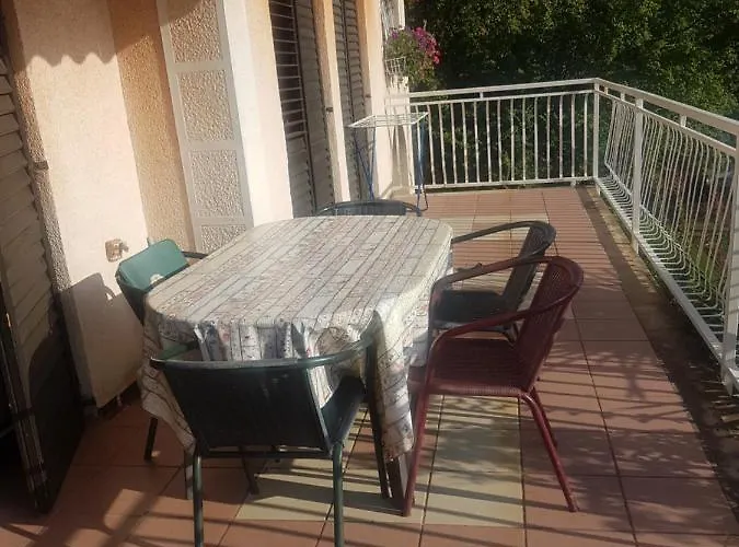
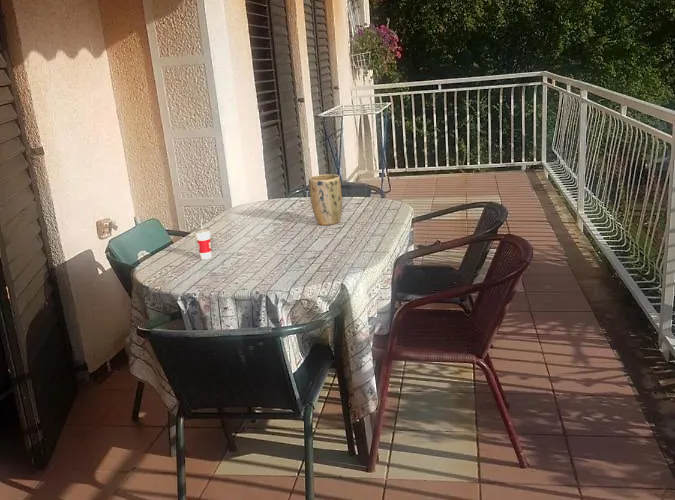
+ cup [194,218,213,261]
+ plant pot [308,173,343,226]
